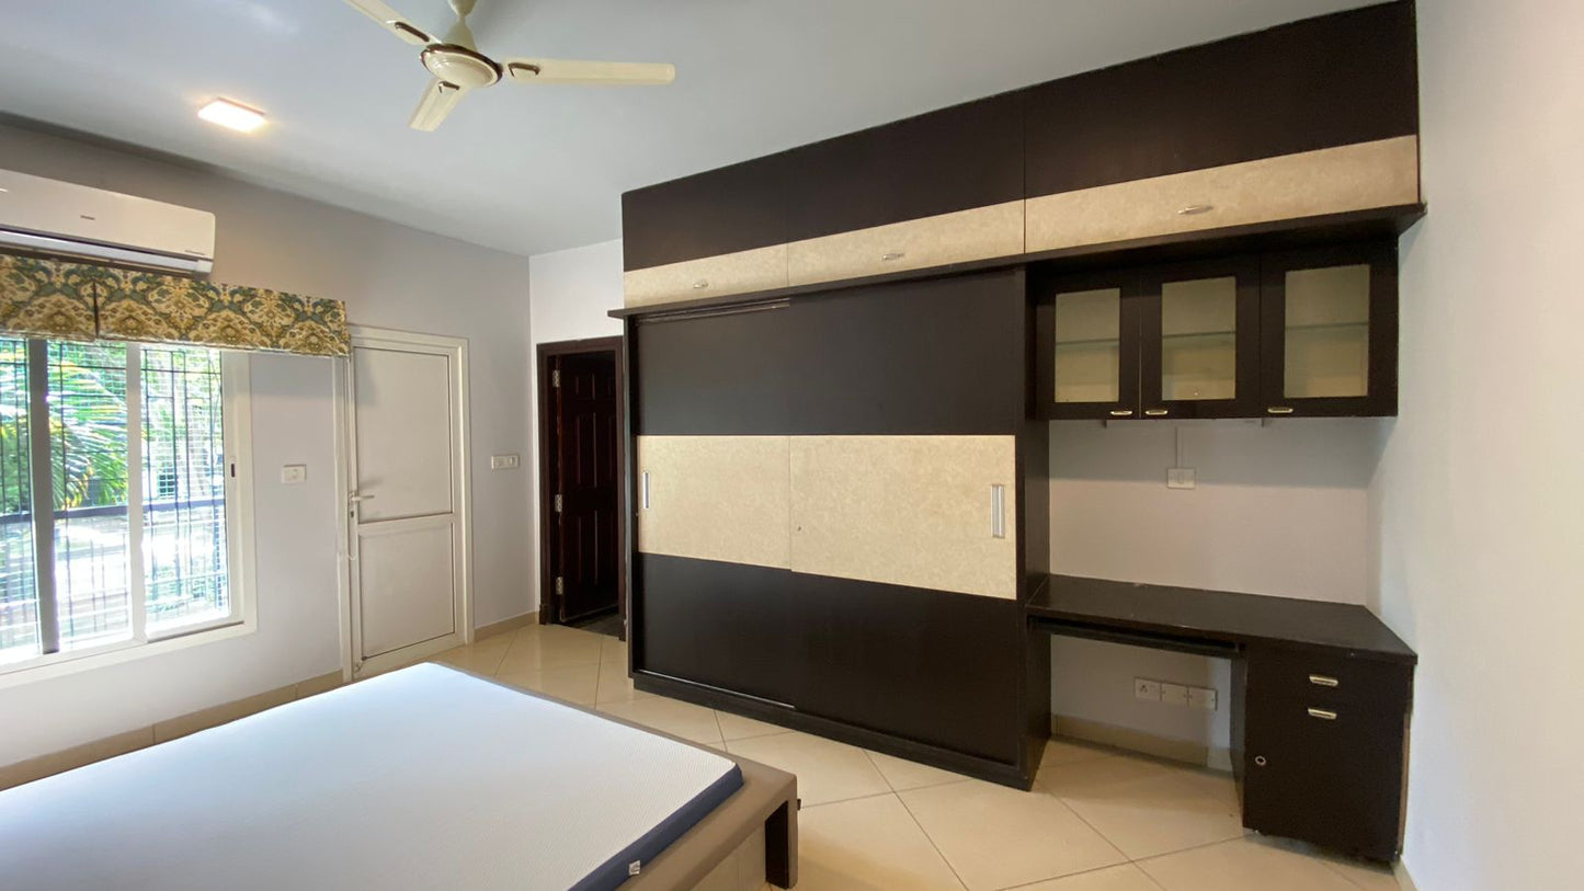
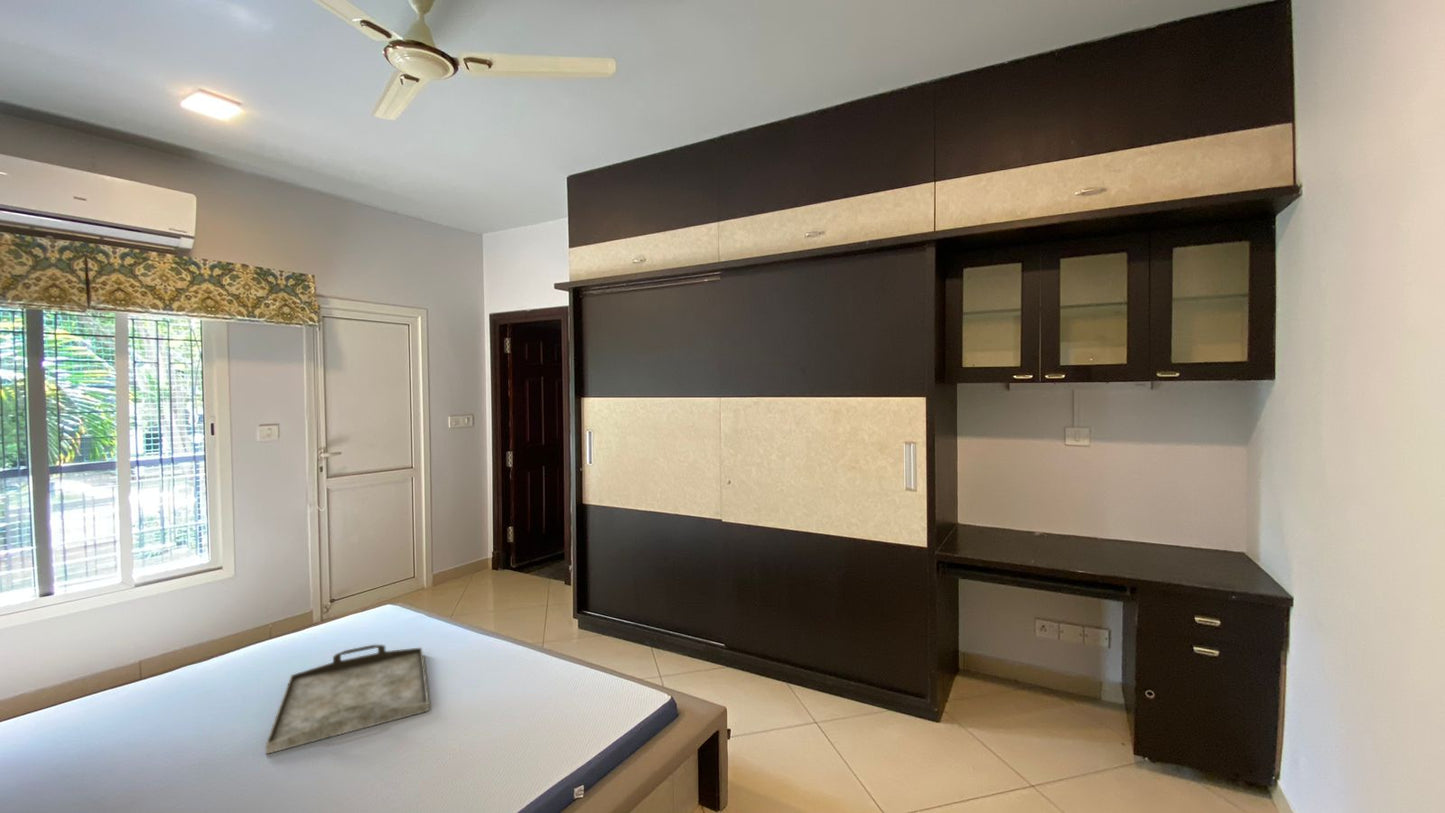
+ serving tray [265,644,430,755]
